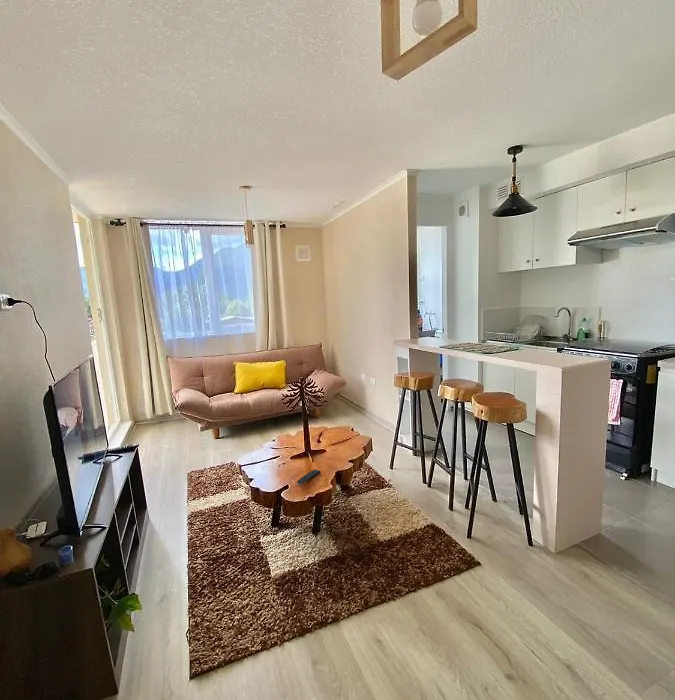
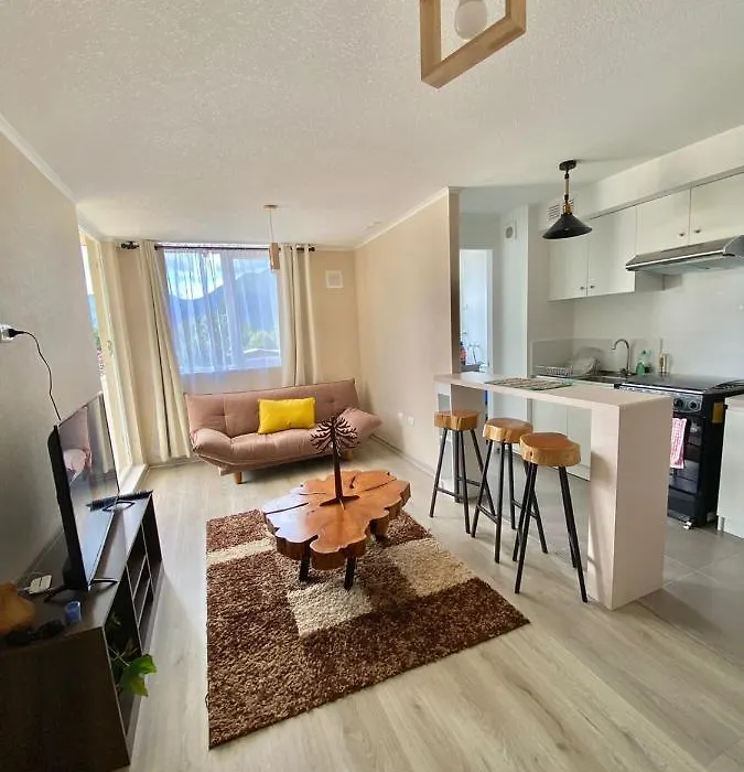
- remote control [296,468,322,486]
